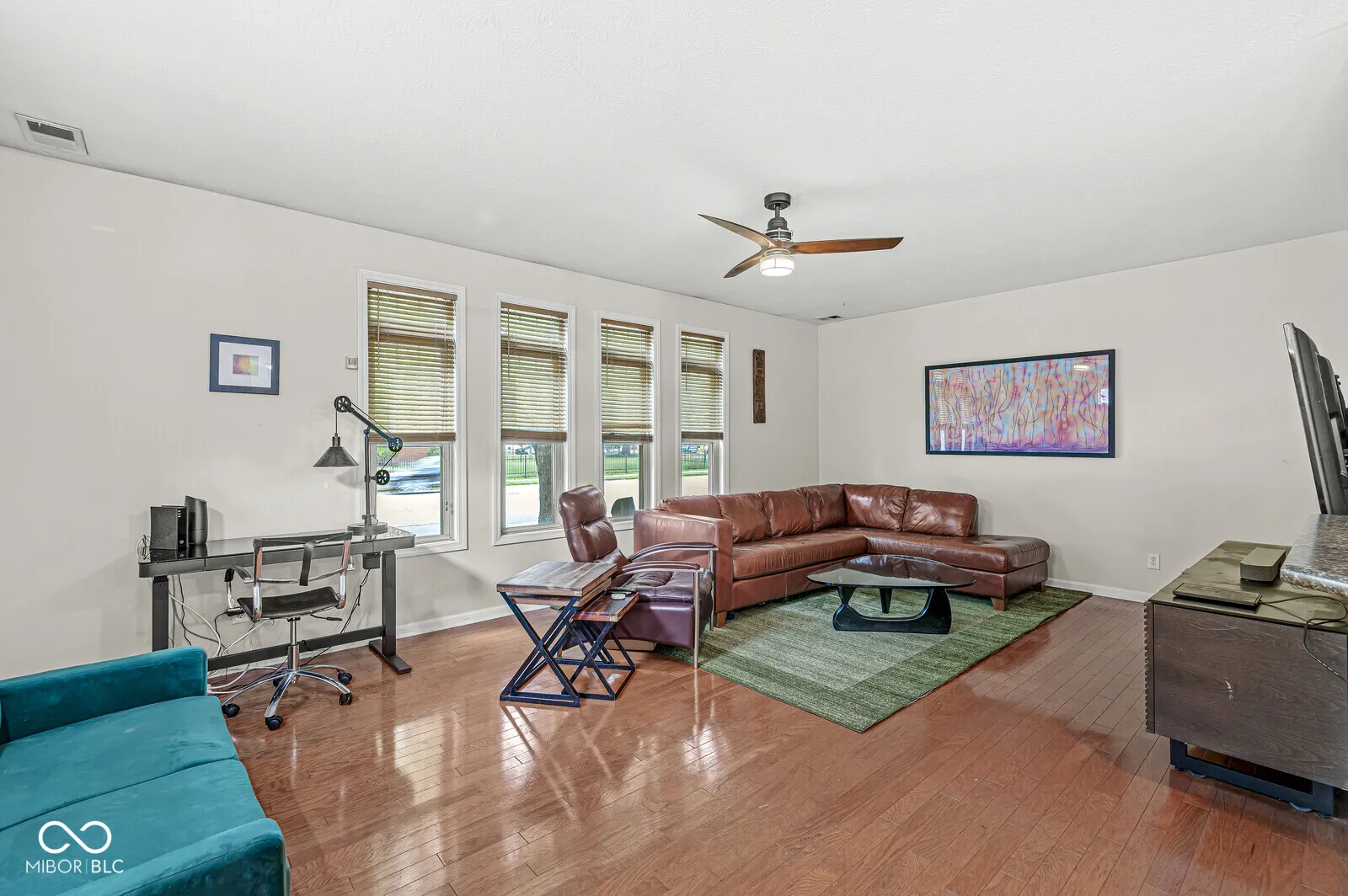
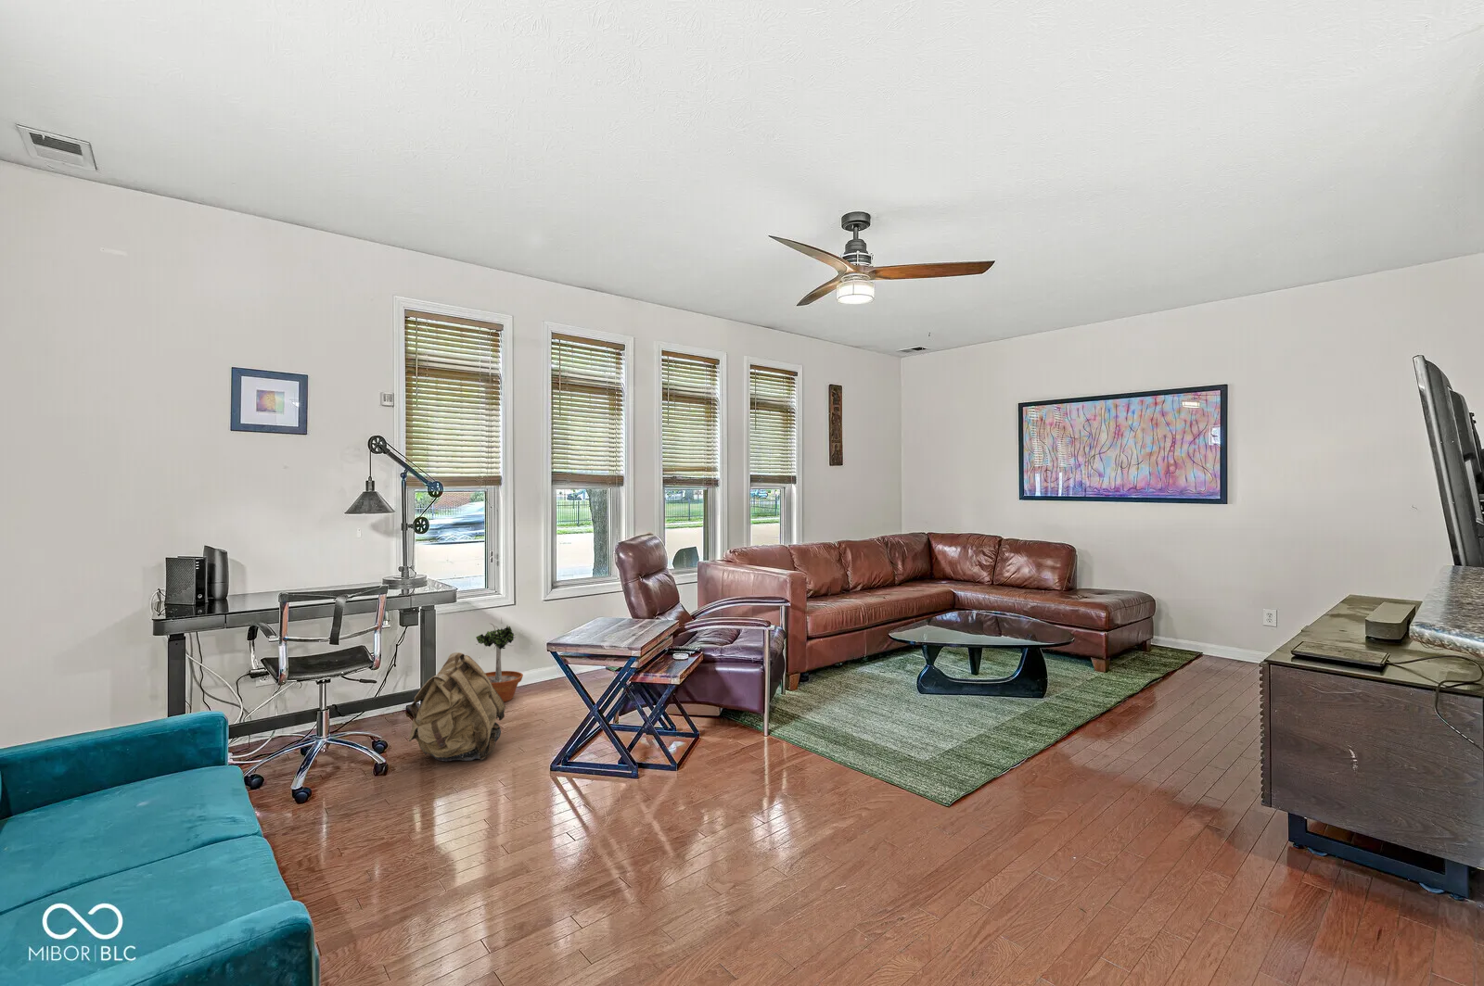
+ potted tree [474,616,524,702]
+ backpack [407,651,506,762]
